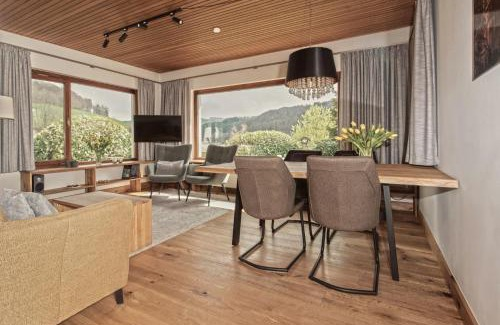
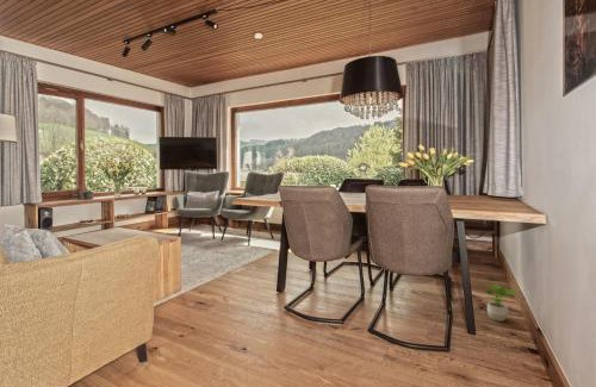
+ potted plant [484,282,521,323]
